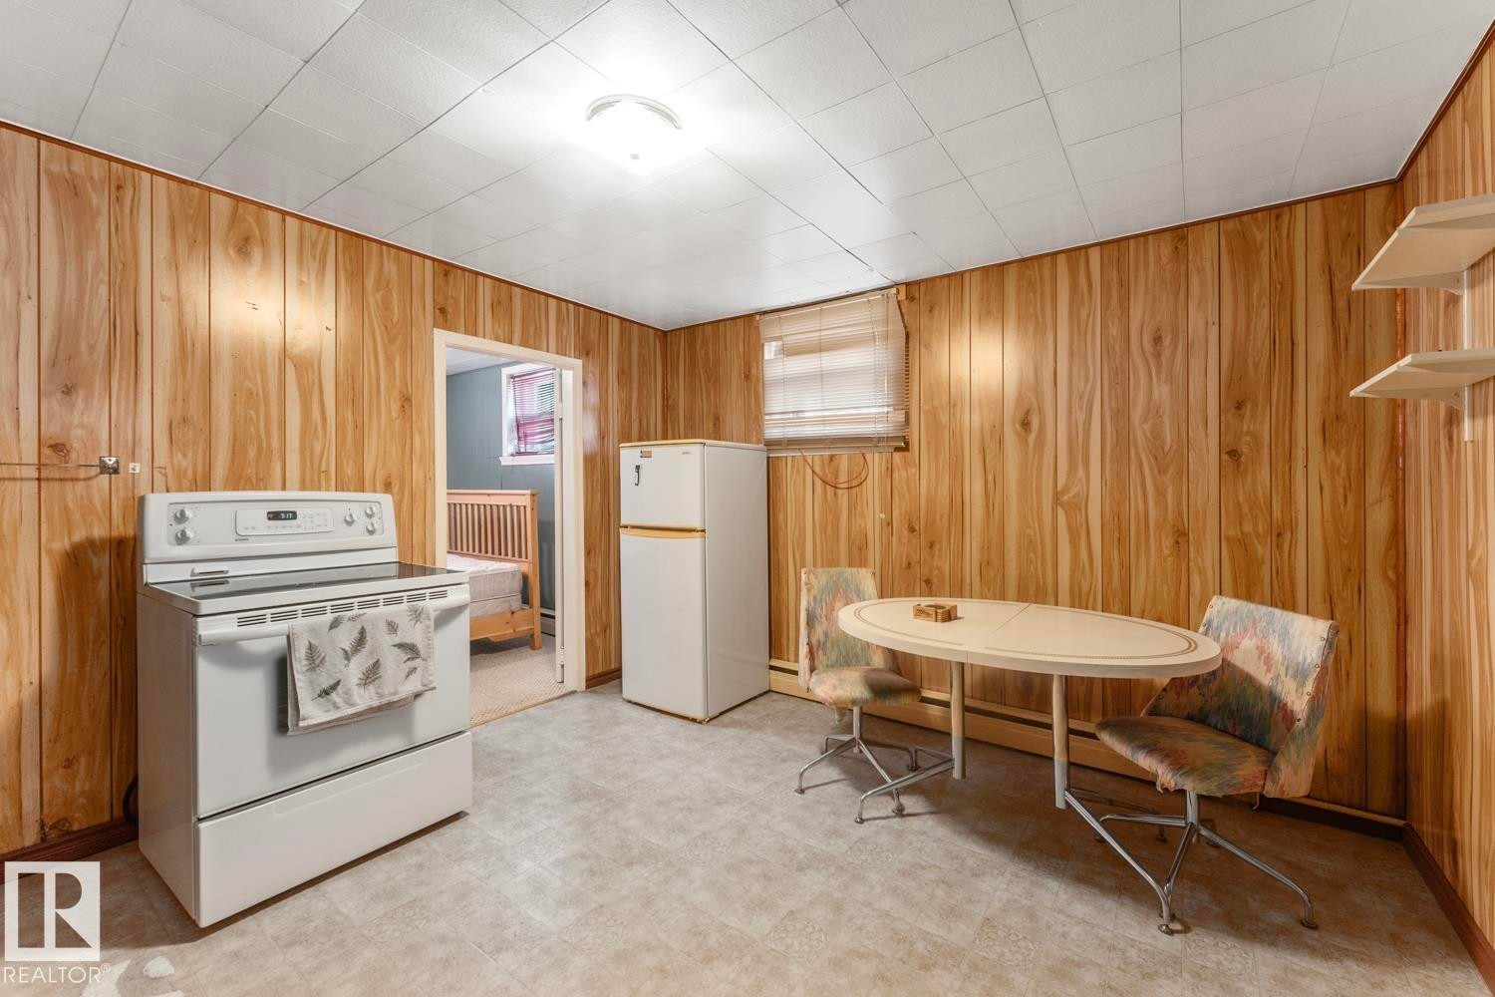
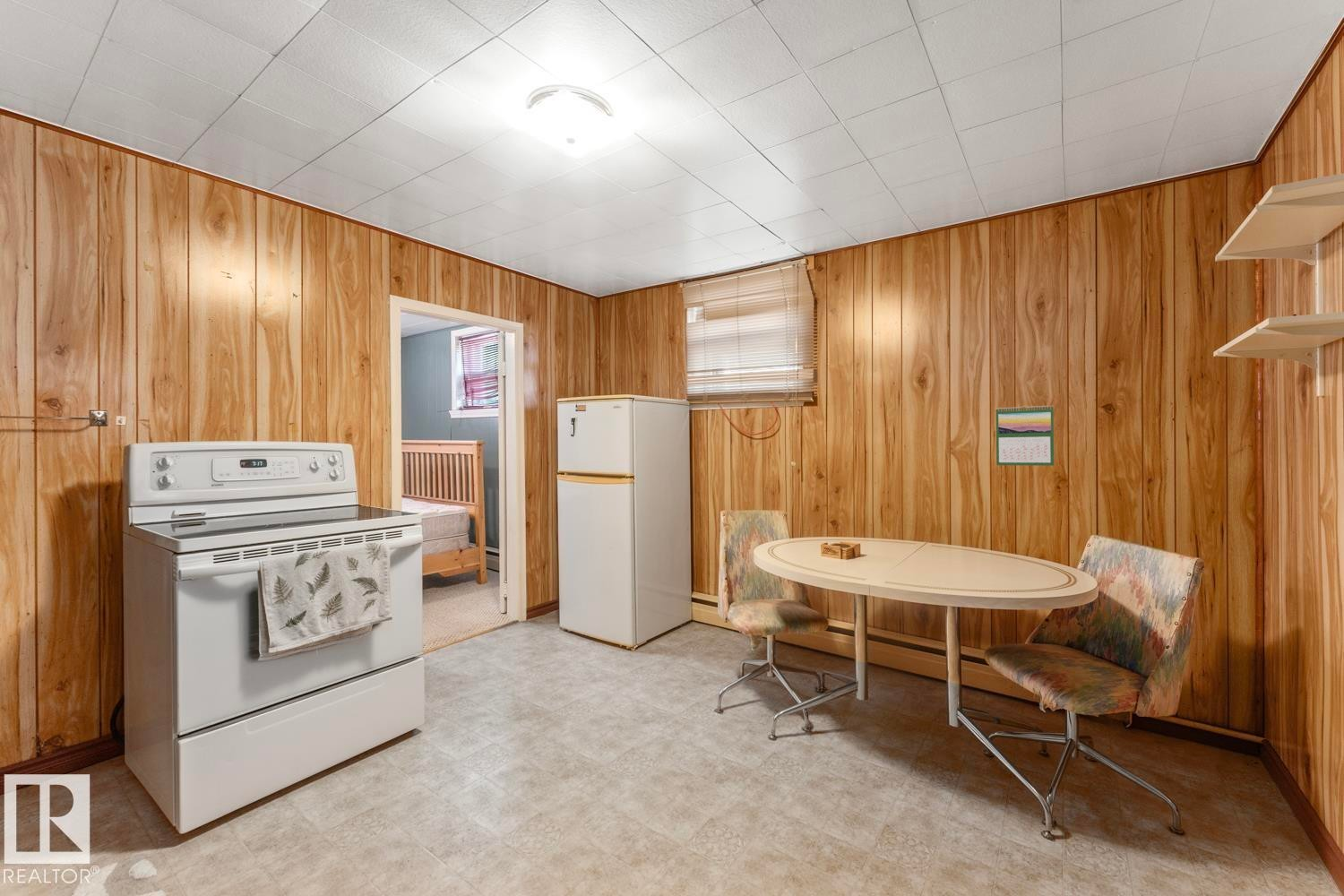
+ calendar [995,405,1055,467]
